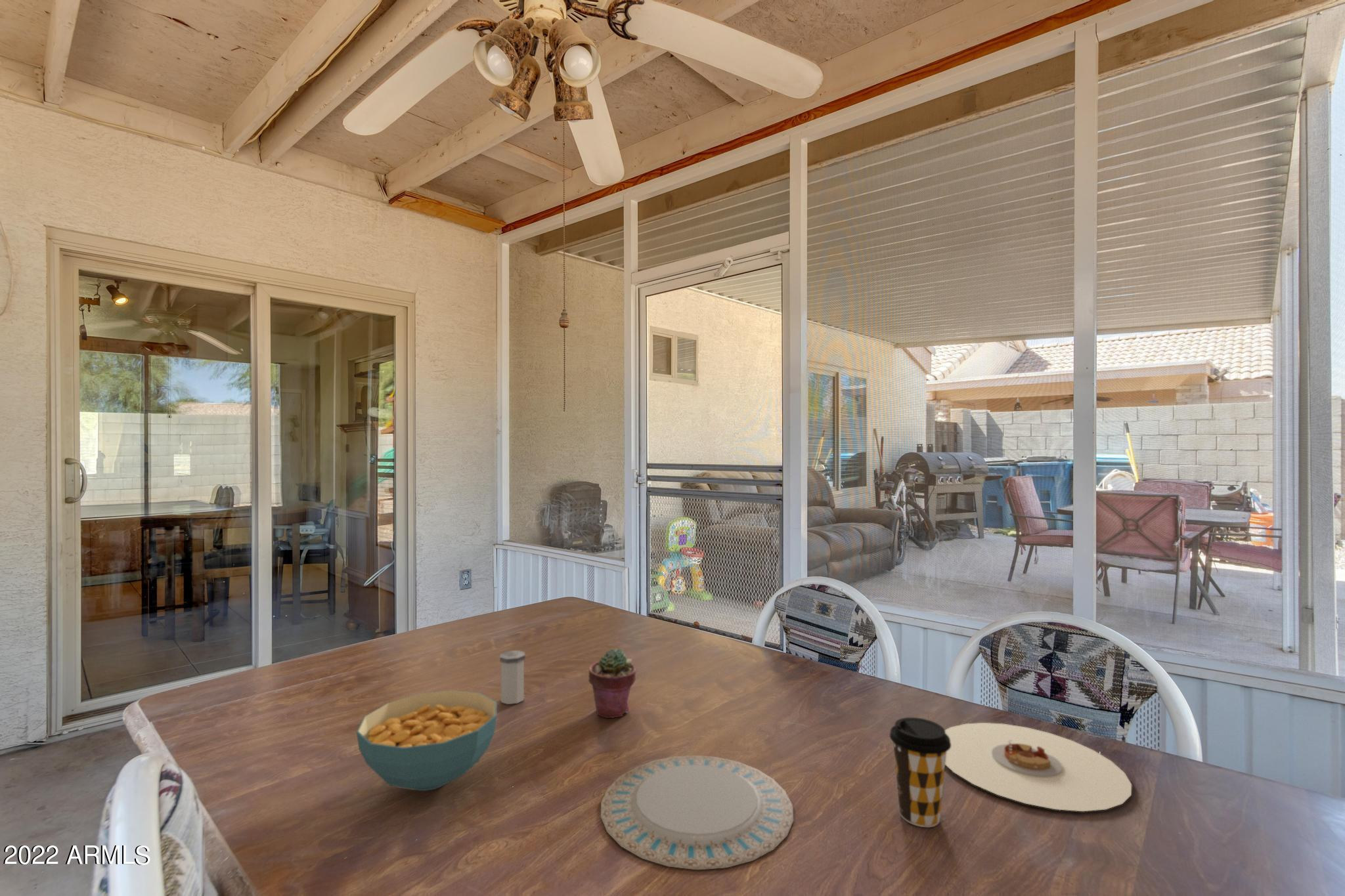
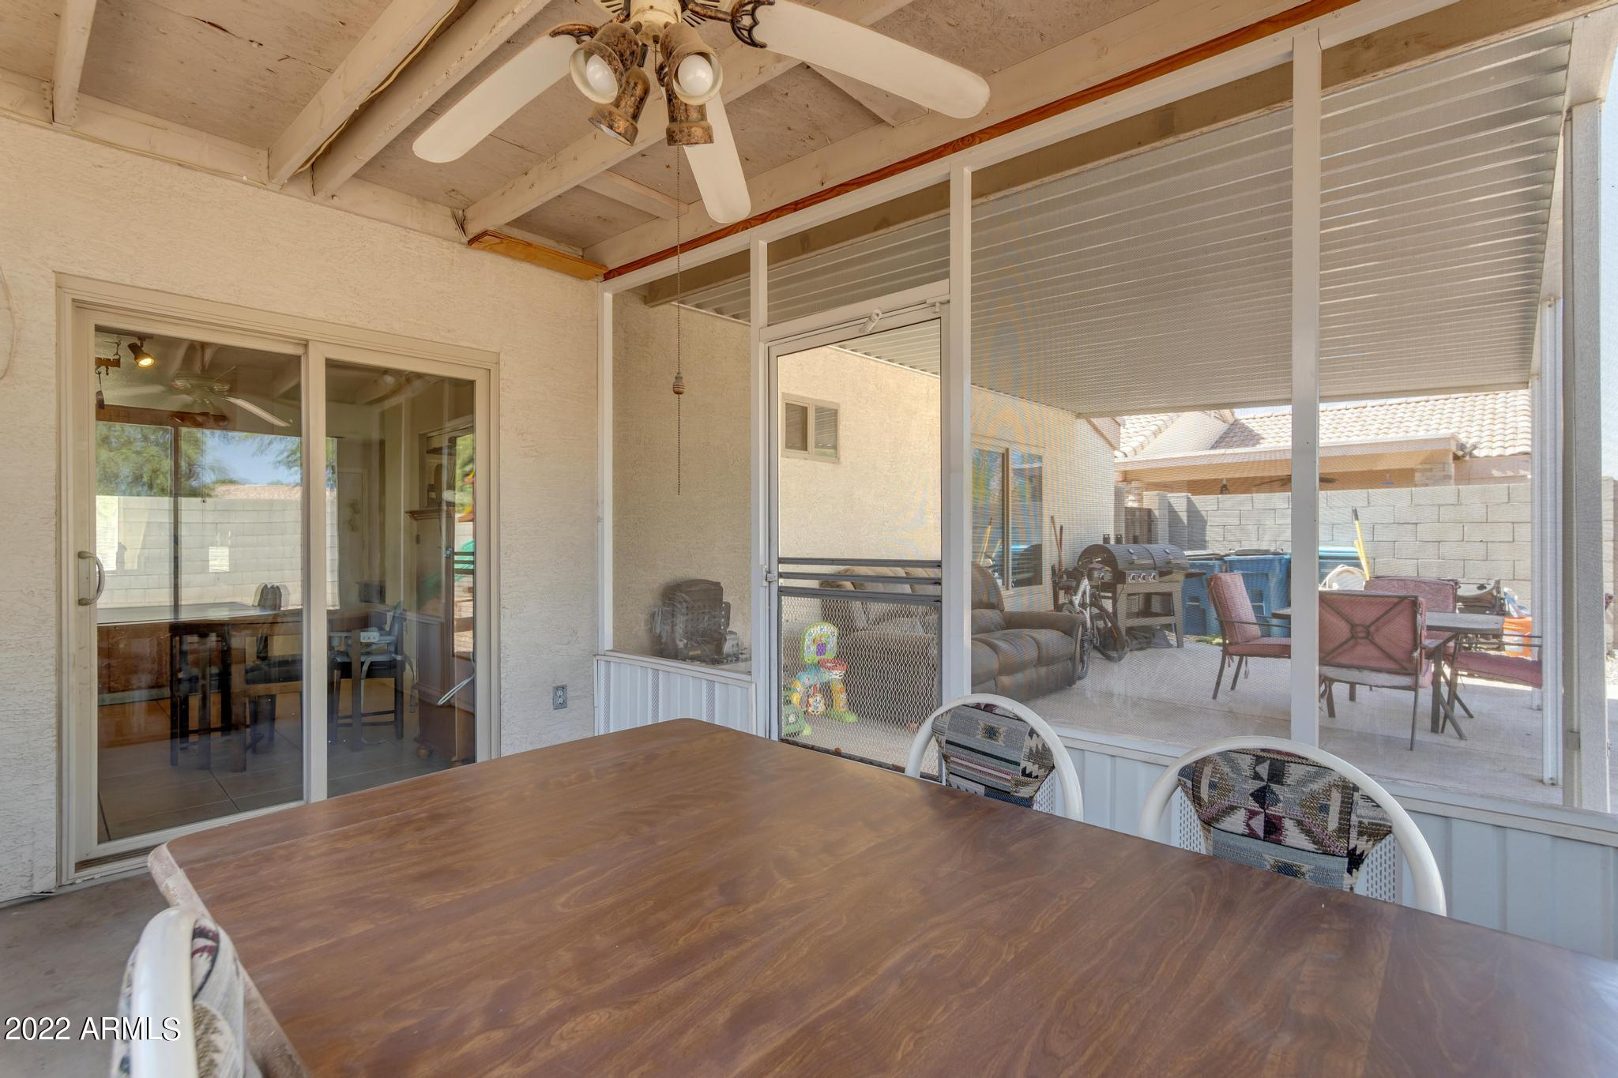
- plate [944,722,1132,812]
- potted succulent [588,648,637,719]
- cereal bowl [356,689,497,792]
- chinaware [600,755,794,870]
- salt shaker [499,650,525,705]
- coffee cup [889,717,951,828]
